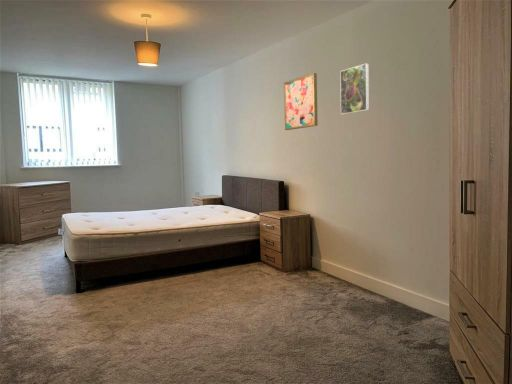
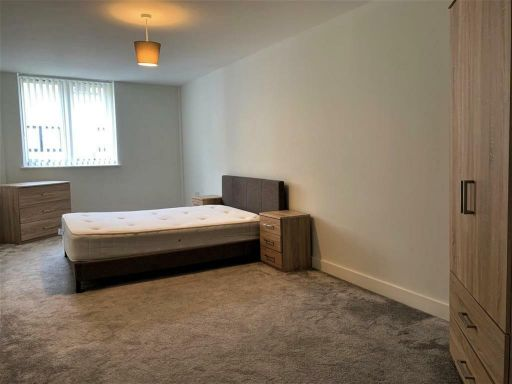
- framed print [339,62,370,115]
- wall art [283,72,319,131]
